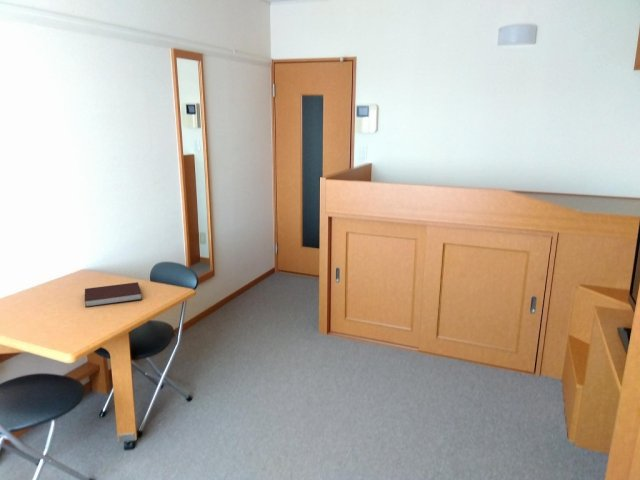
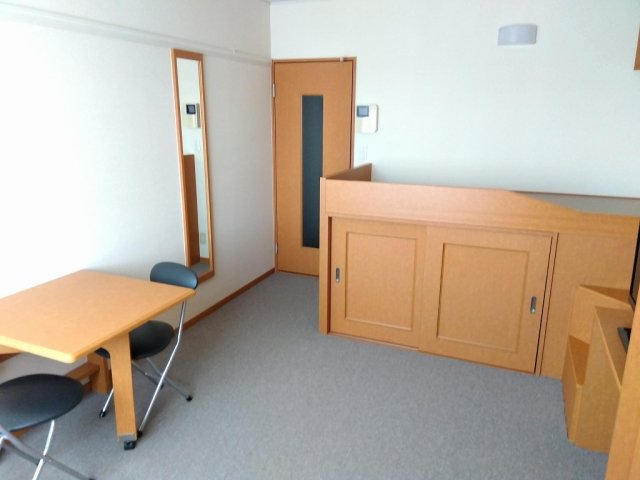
- notebook [84,281,143,308]
